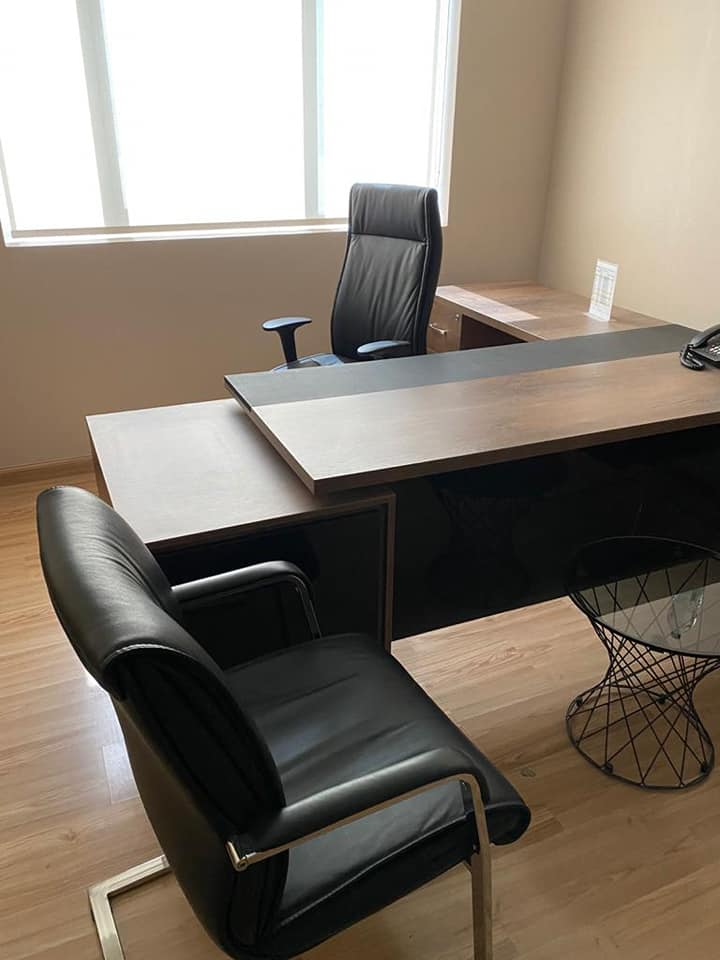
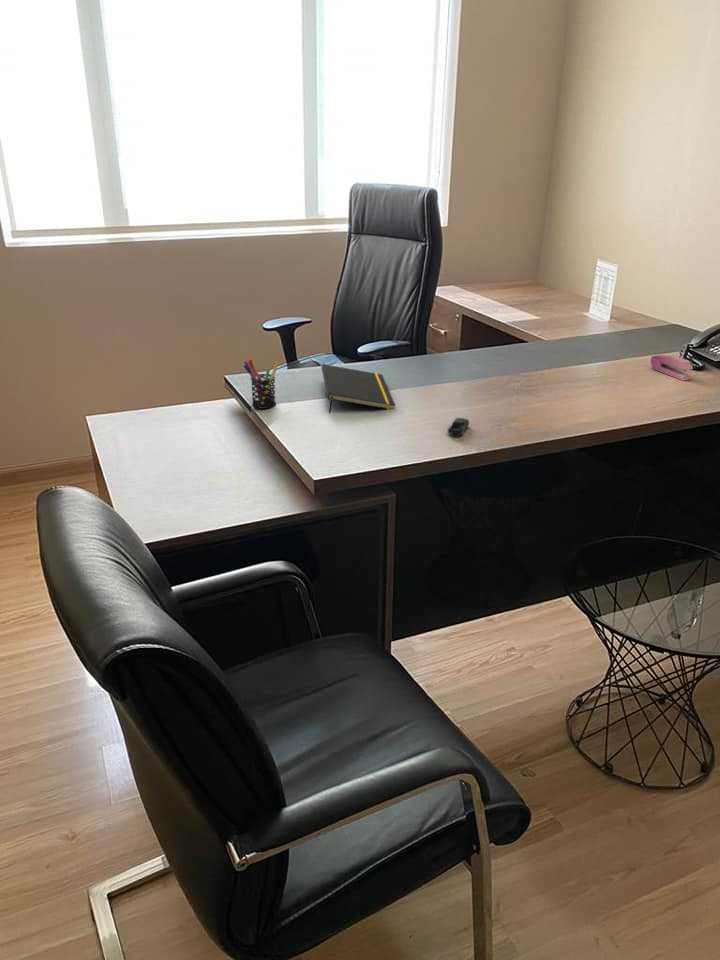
+ notepad [321,363,396,414]
+ stapler [650,354,694,382]
+ pen holder [243,358,280,410]
+ computer mouse [447,417,470,436]
